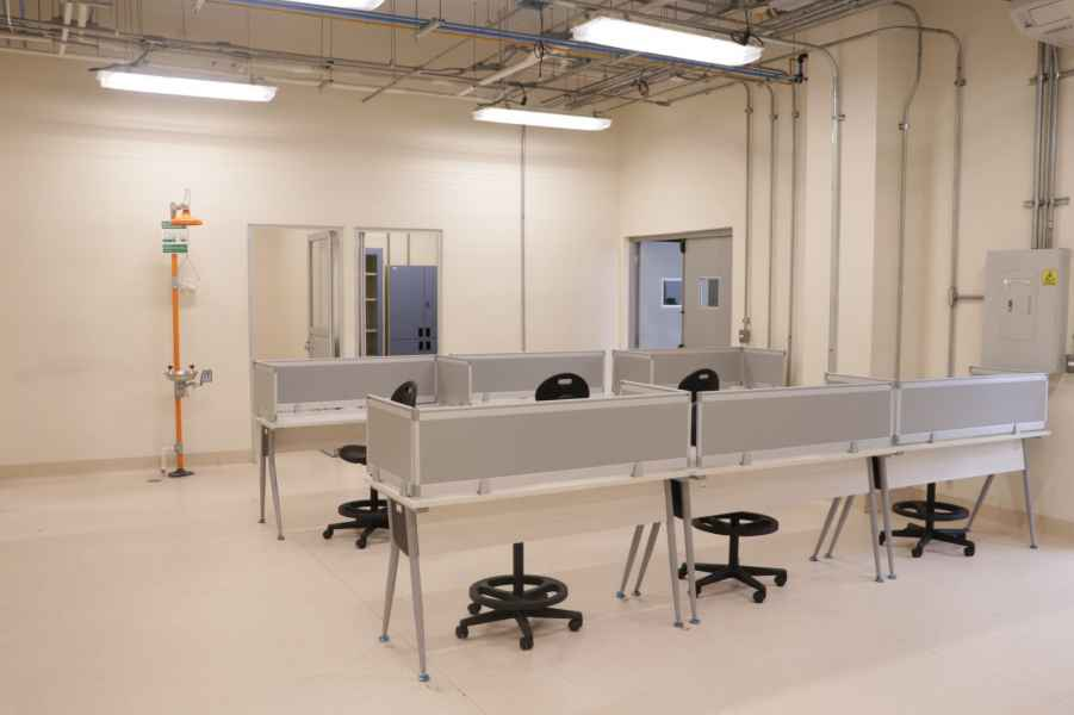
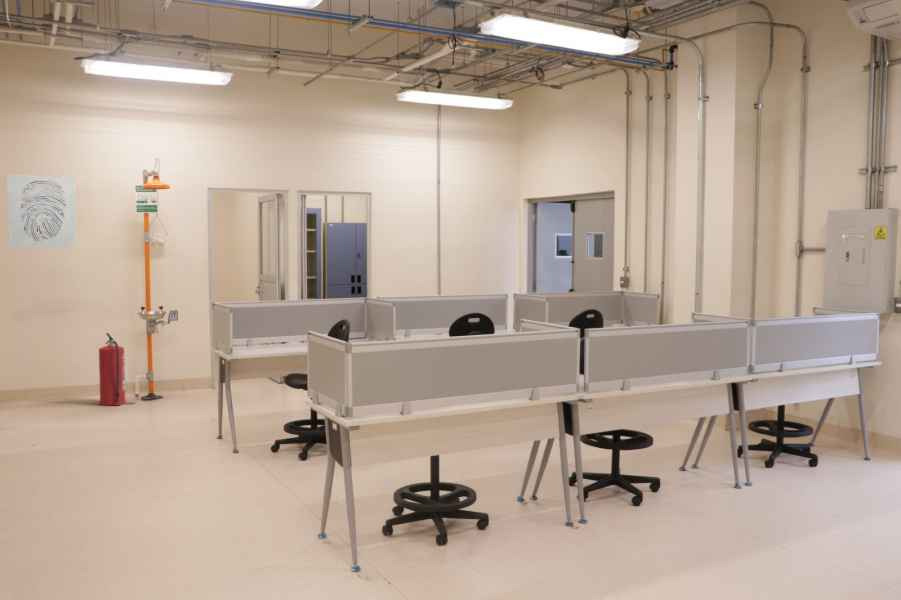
+ wall art [6,173,77,248]
+ fire extinguisher [98,332,127,407]
